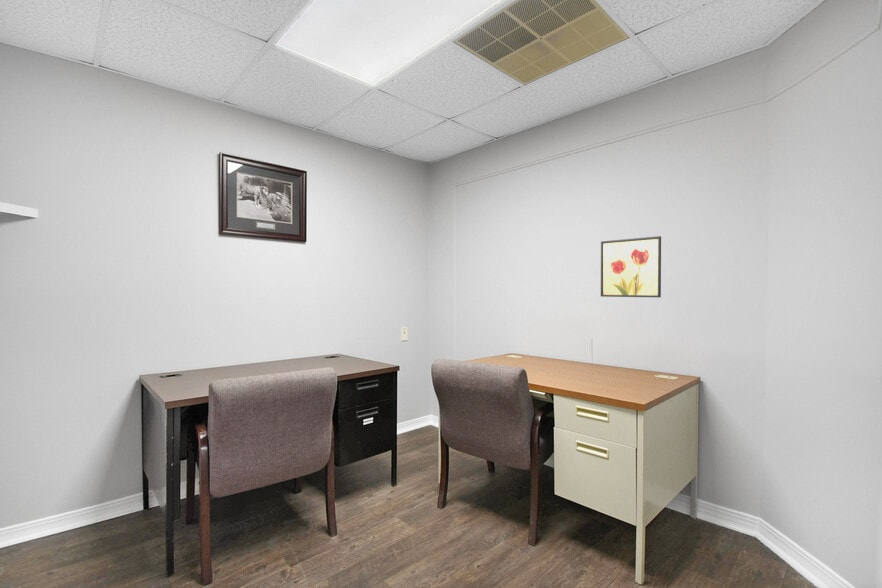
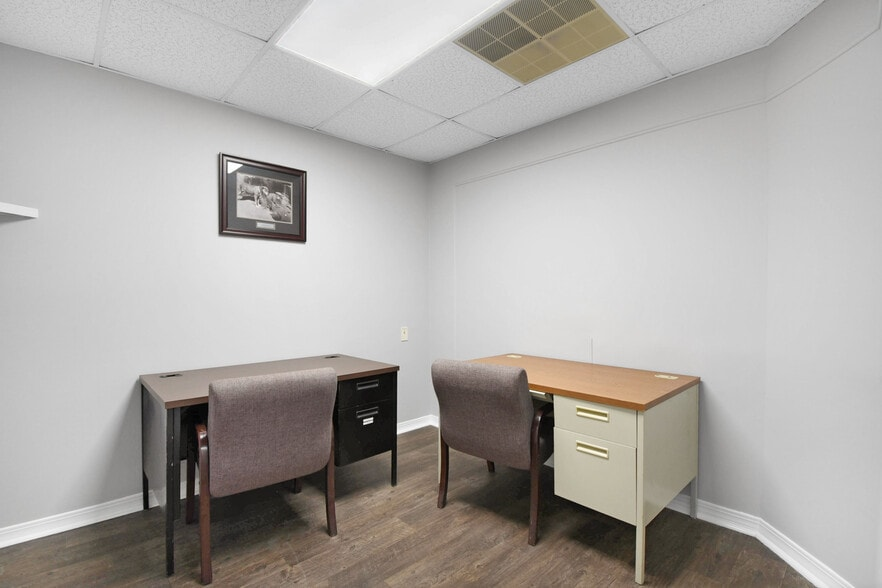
- wall art [600,235,662,298]
